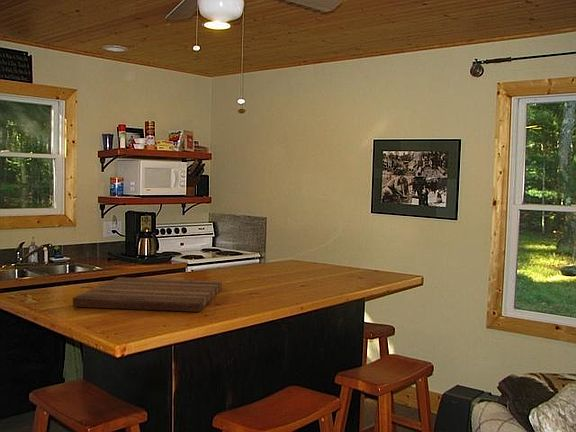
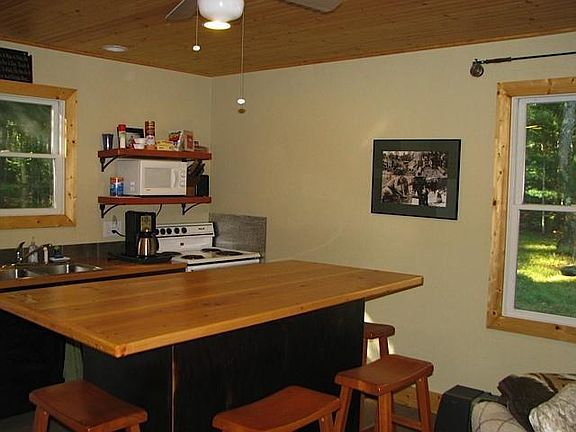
- cutting board [72,276,223,313]
